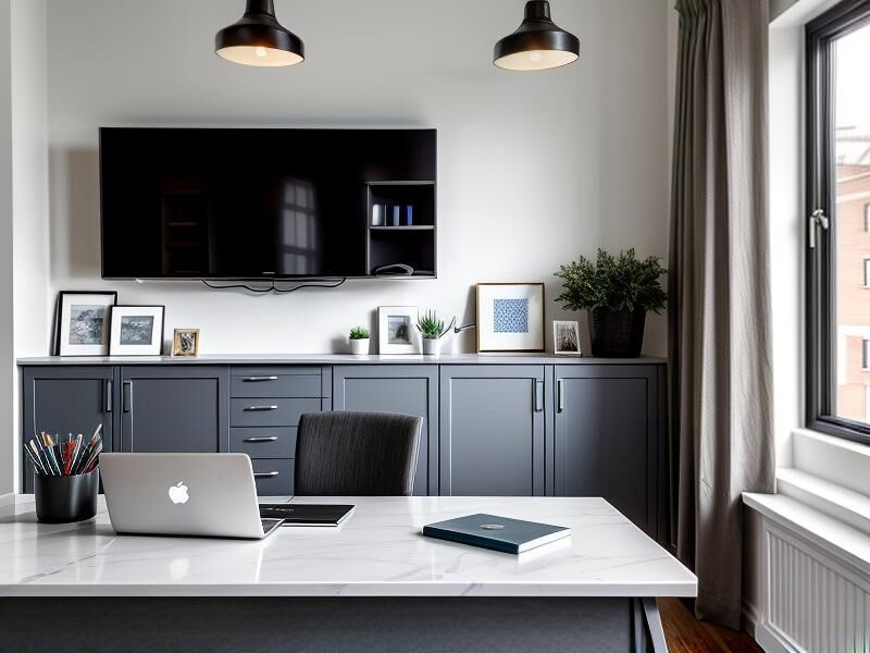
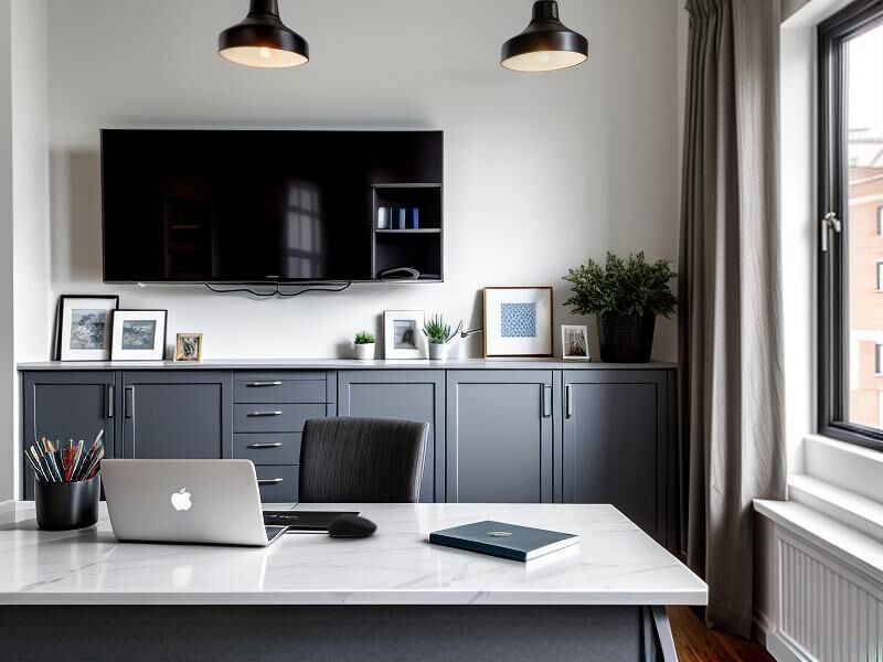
+ computer mouse [327,513,379,538]
